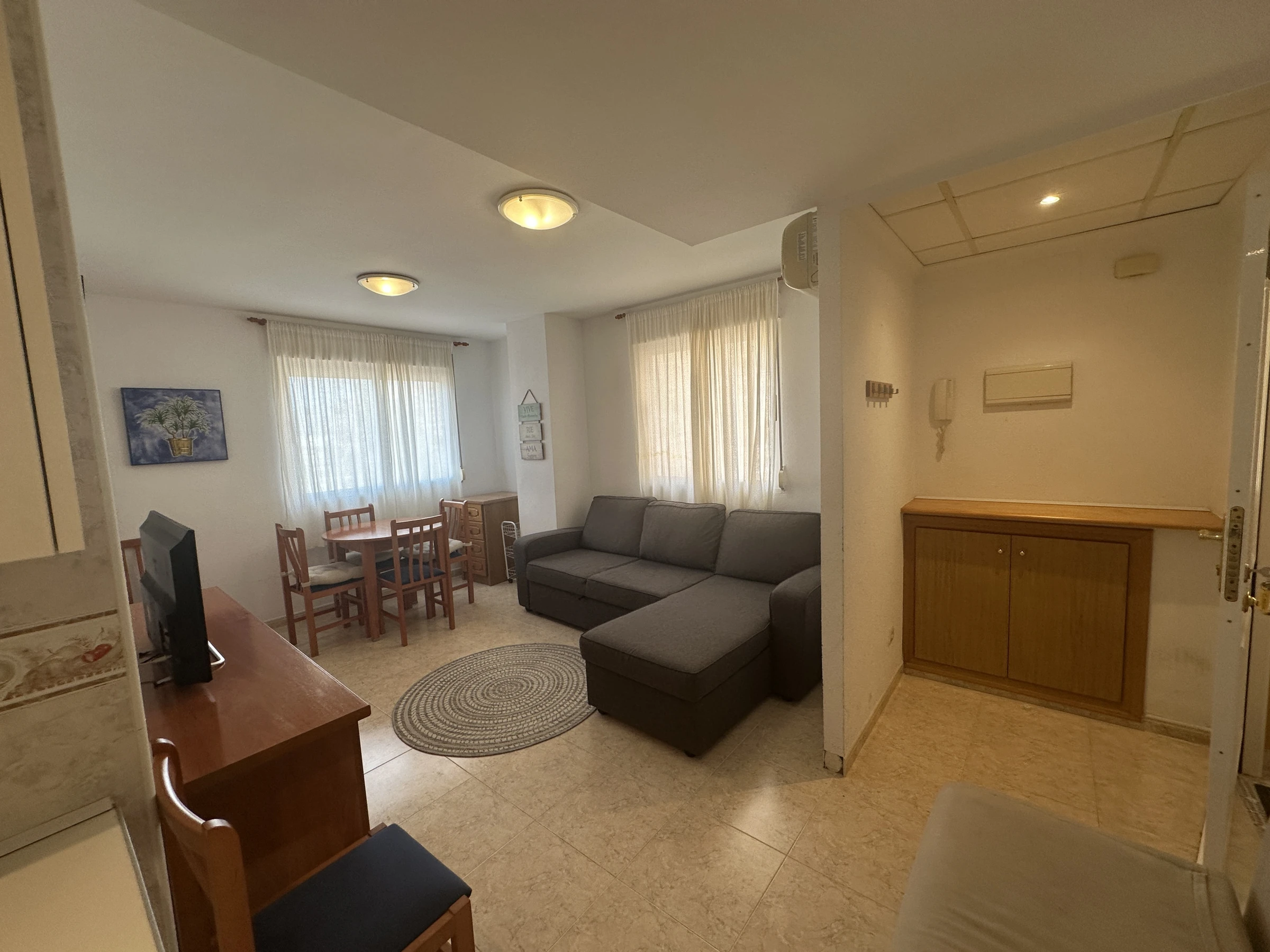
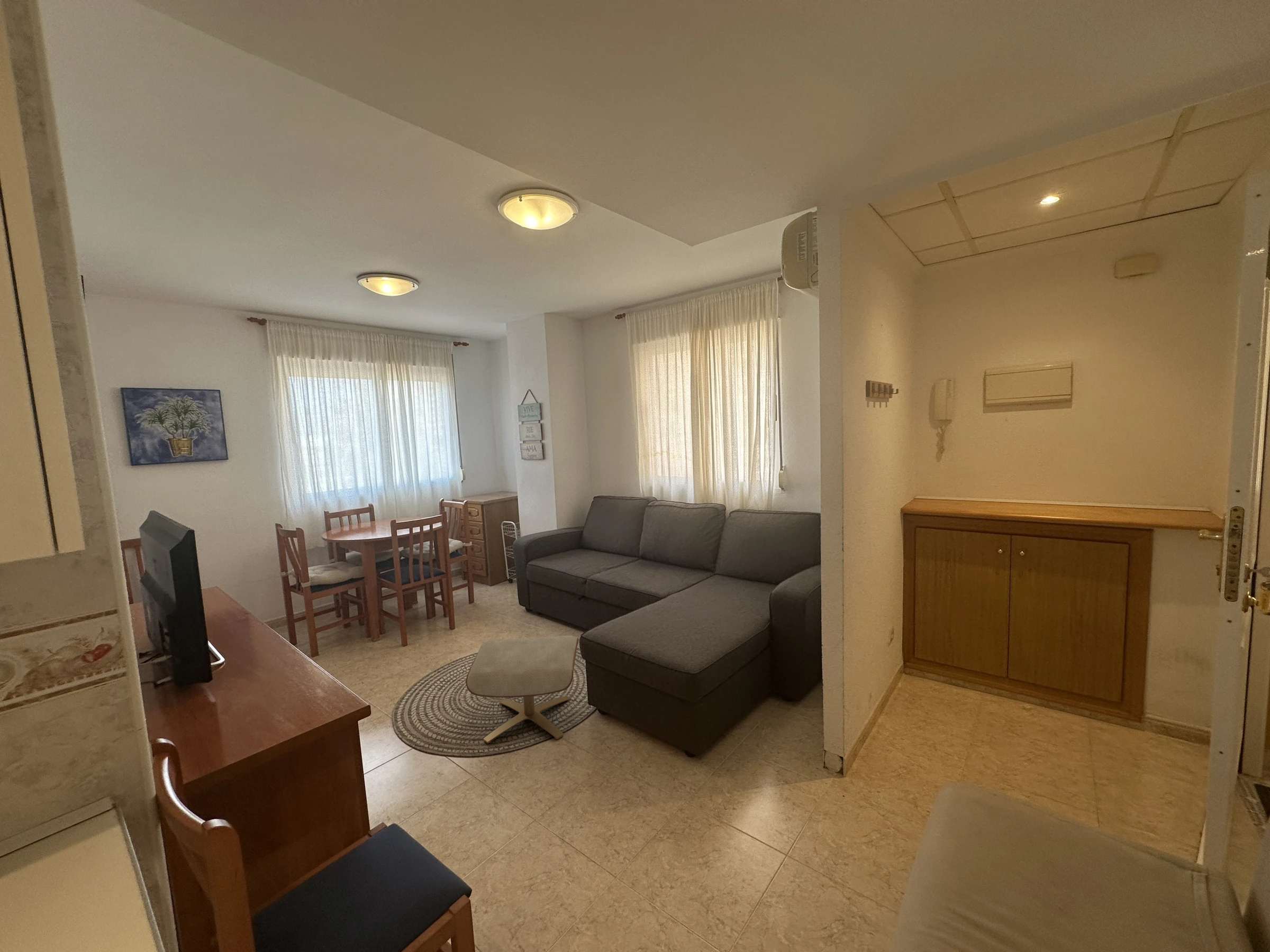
+ ottoman [465,635,579,744]
